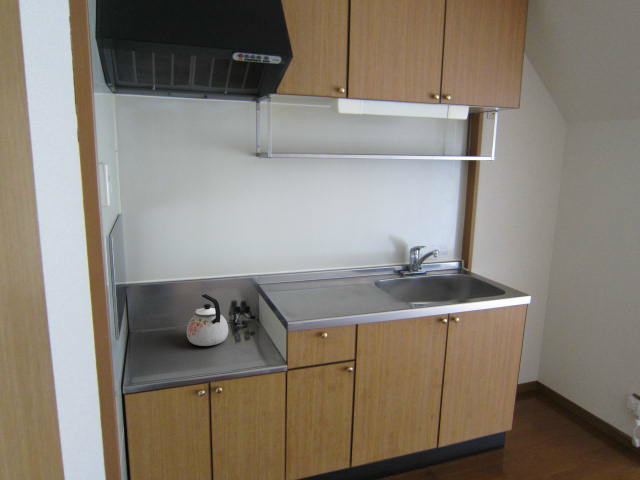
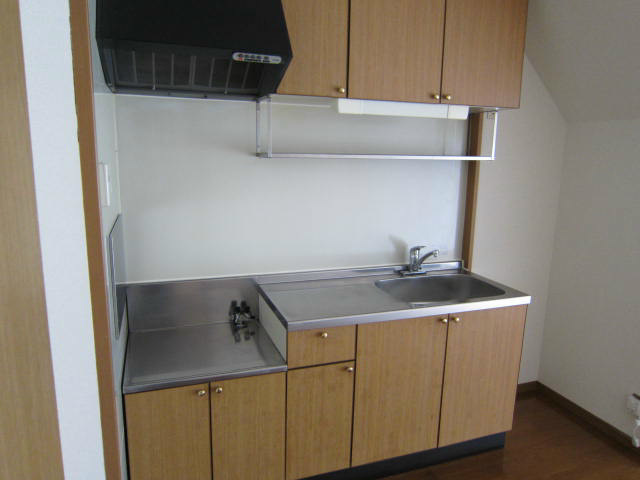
- kettle [186,293,229,347]
